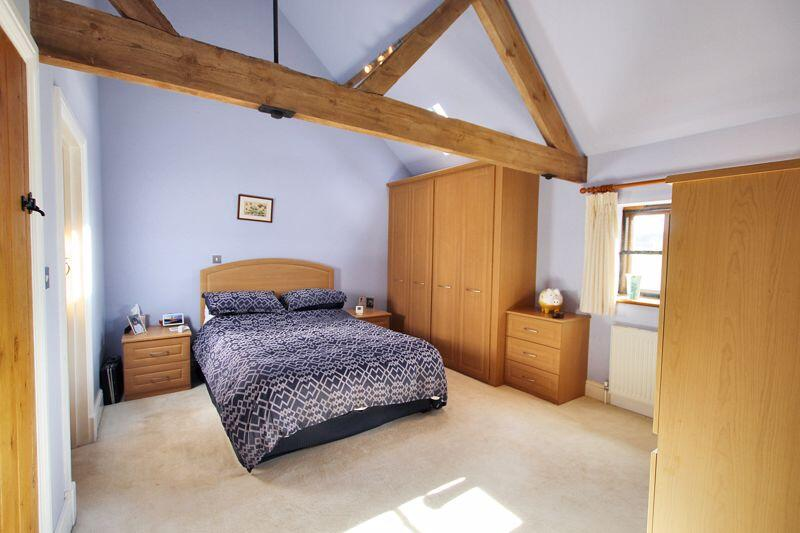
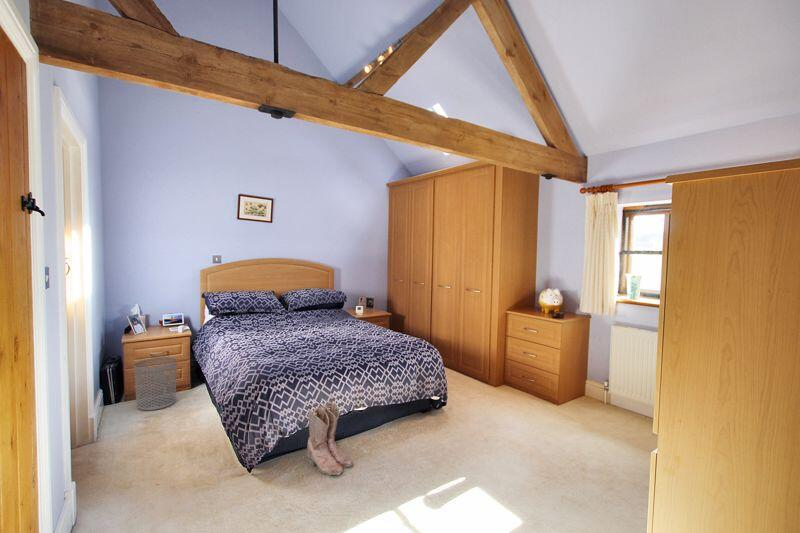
+ boots [306,401,354,476]
+ waste bin [133,356,178,411]
